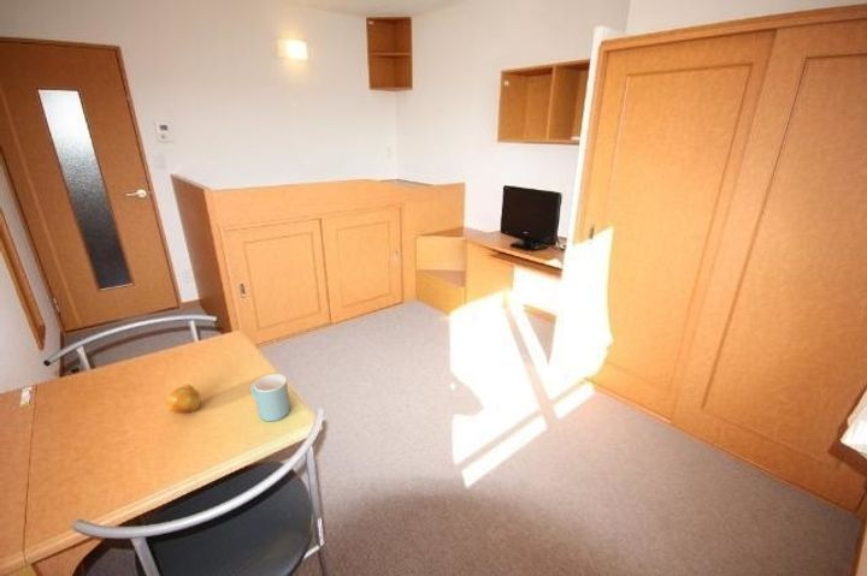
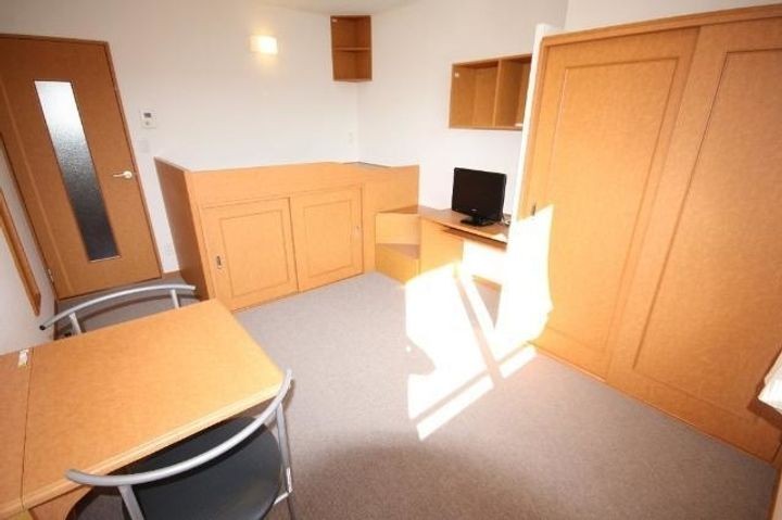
- fruit [165,384,202,415]
- mug [249,373,291,422]
